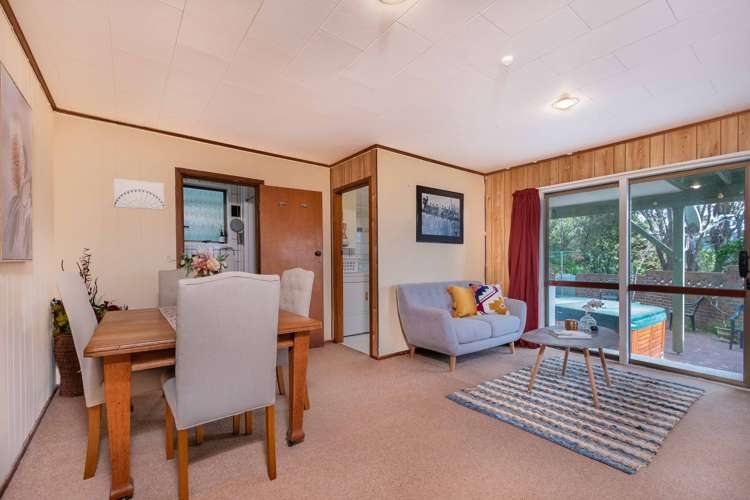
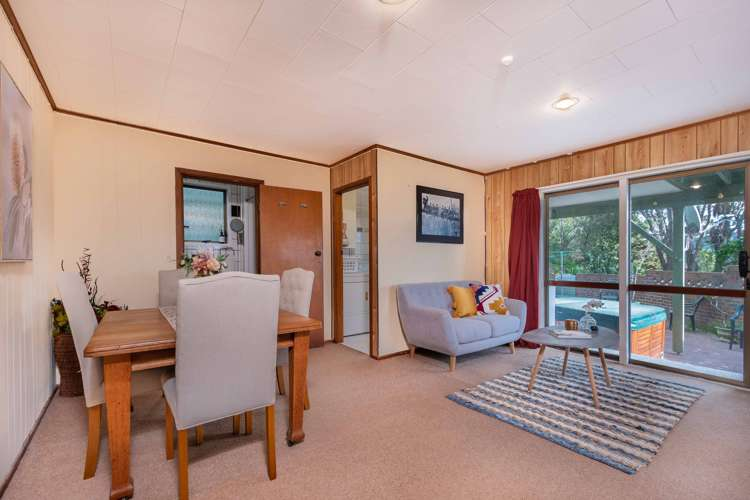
- wall art [113,177,165,211]
